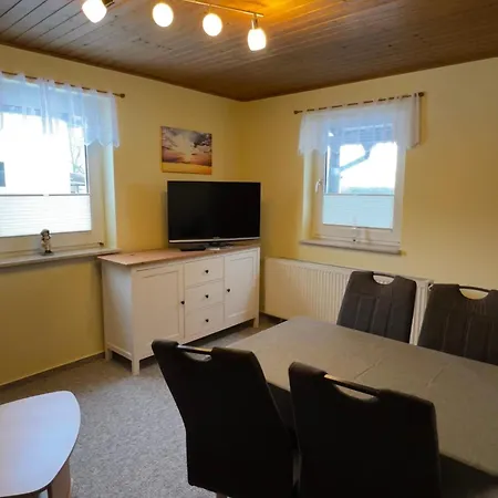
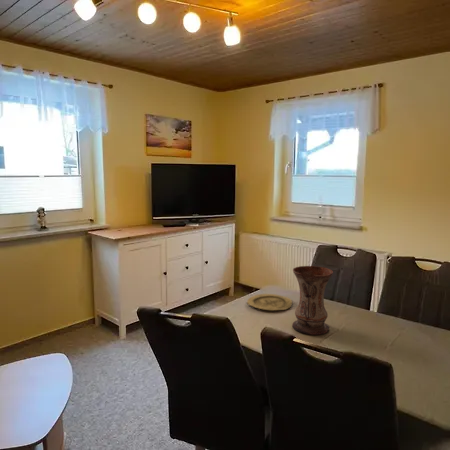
+ vase [291,265,334,336]
+ plate [246,293,293,311]
